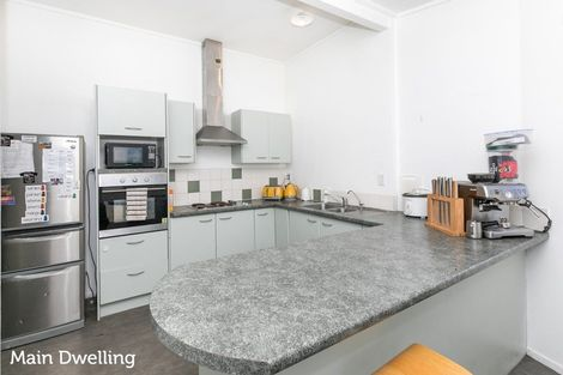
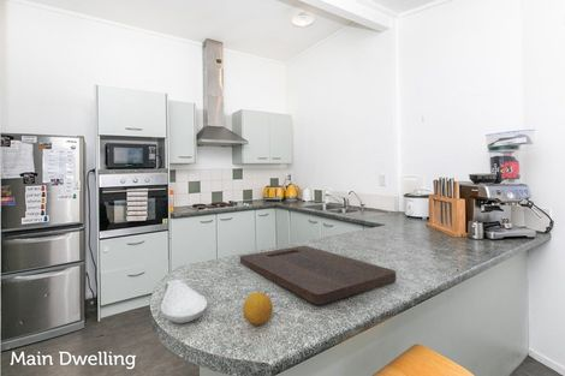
+ spoon rest [160,279,208,324]
+ cutting board [239,245,397,305]
+ fruit [242,291,274,327]
